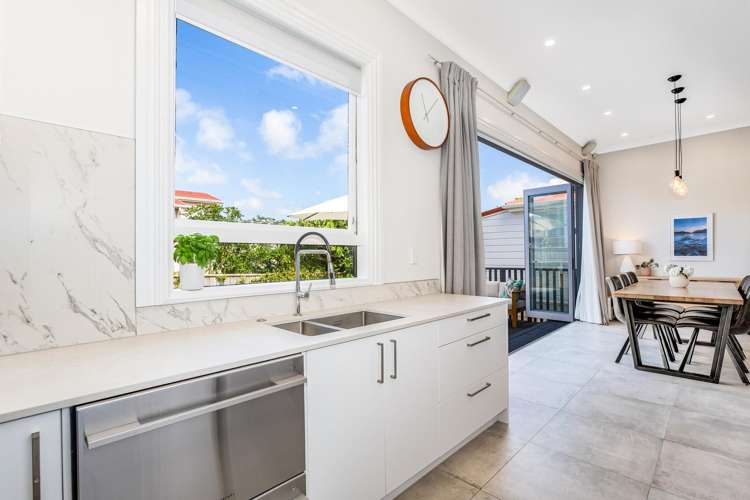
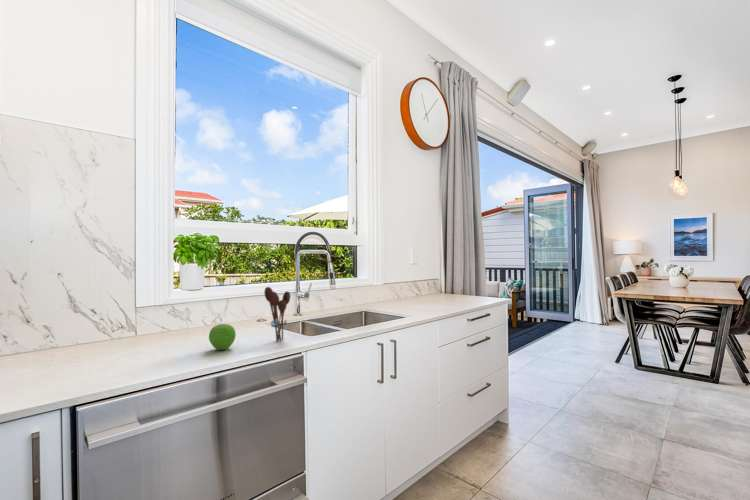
+ fruit [208,323,237,351]
+ utensil holder [263,286,291,342]
